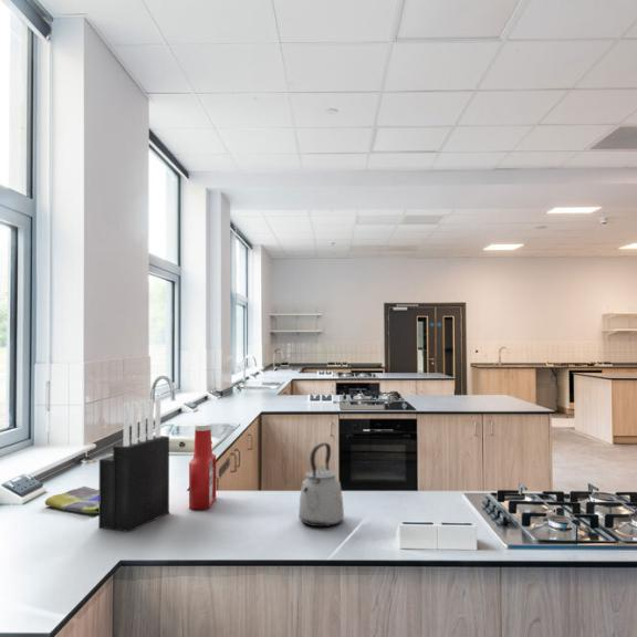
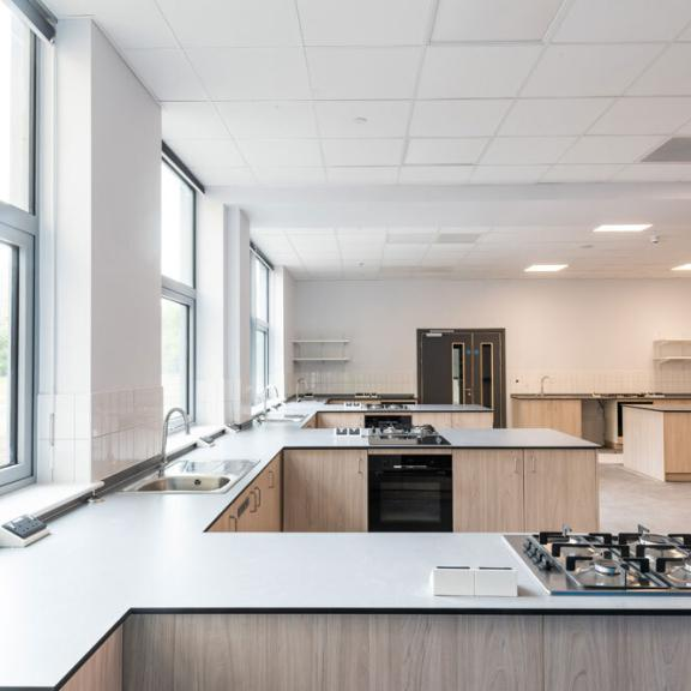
- dish towel [44,485,100,514]
- soap bottle [188,422,217,511]
- kettle [297,442,345,528]
- knife block [97,397,170,533]
